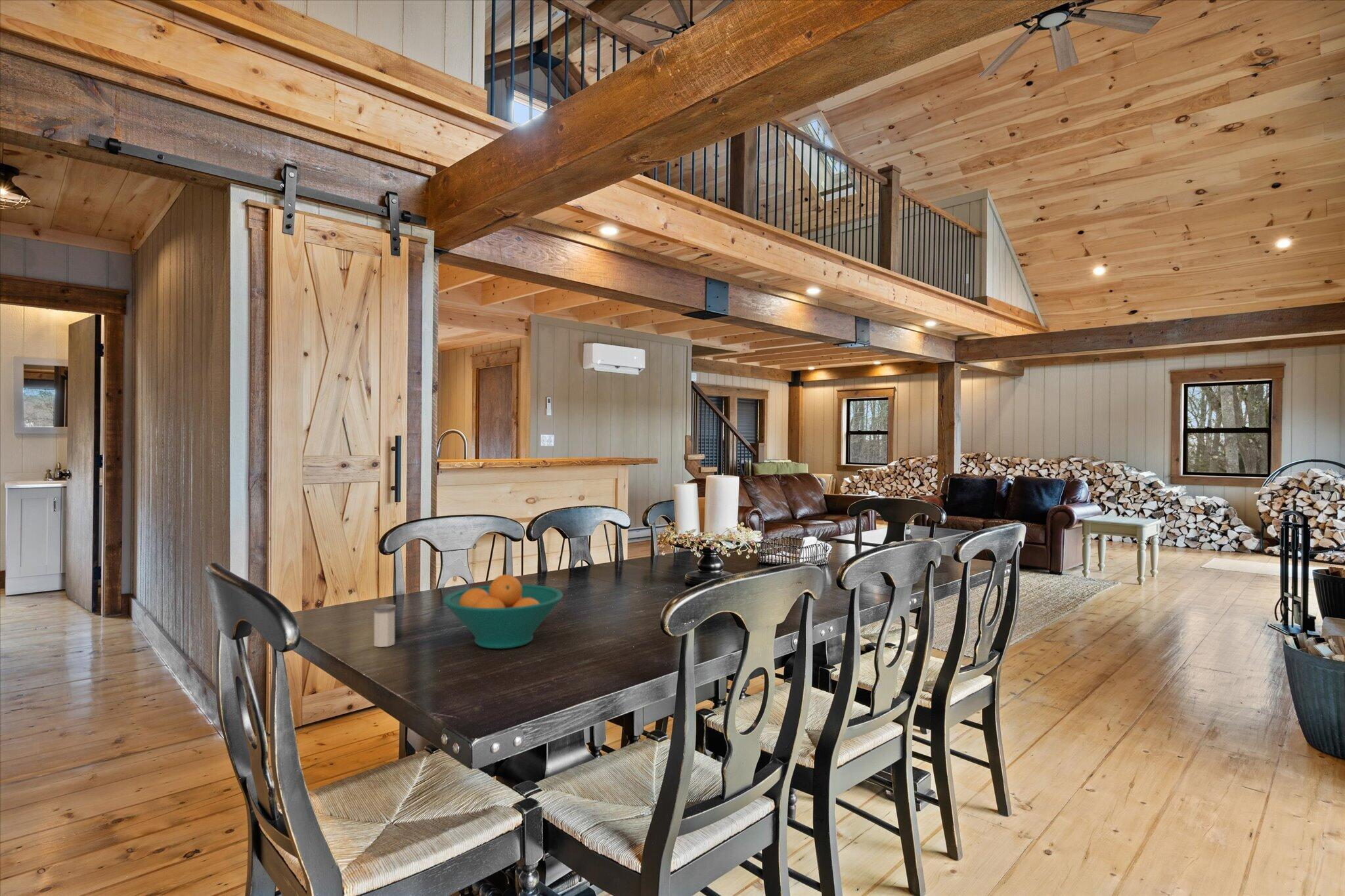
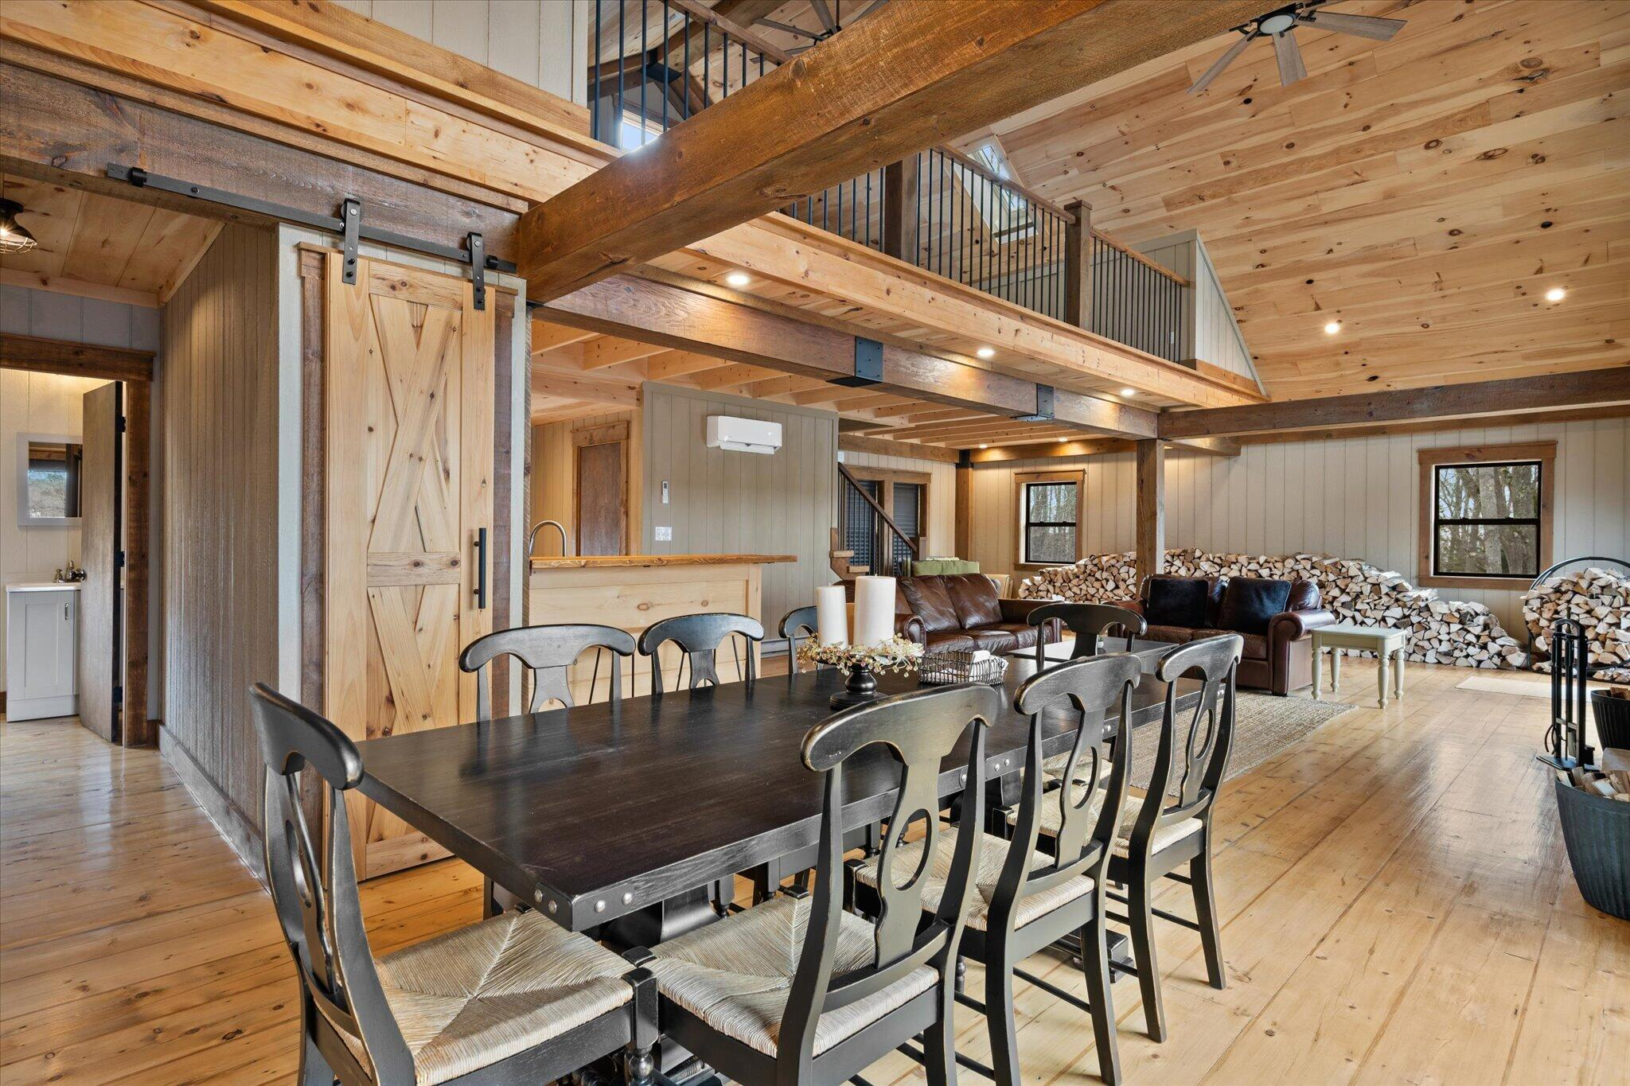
- fruit bowl [443,574,563,649]
- salt shaker [372,603,397,648]
